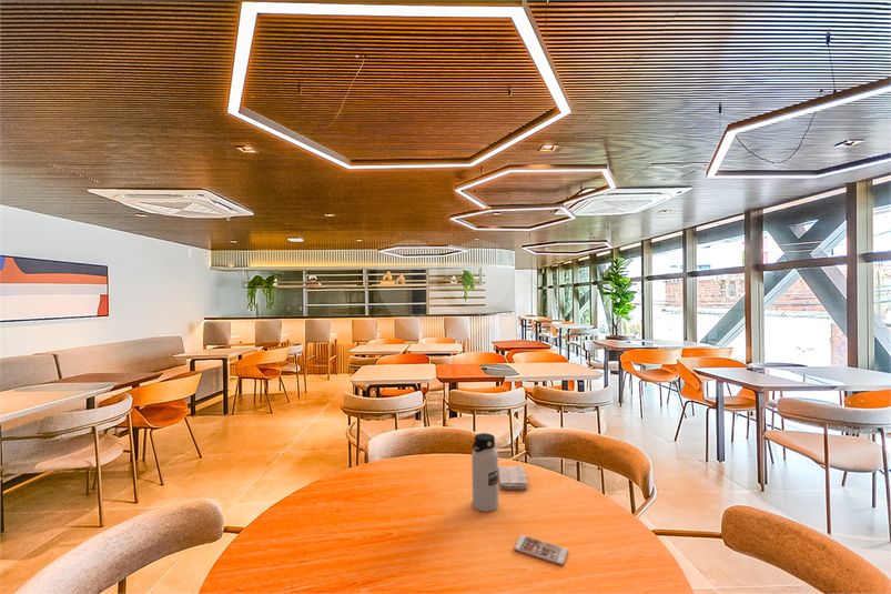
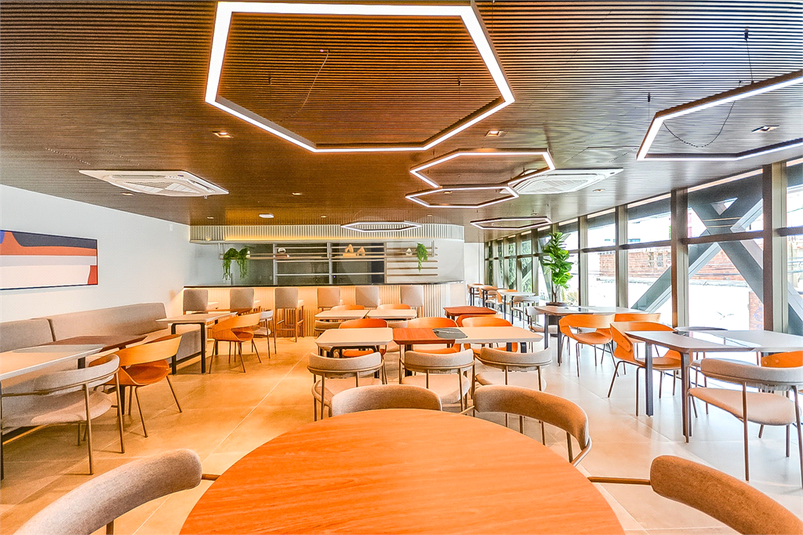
- washcloth [498,465,528,491]
- smartphone [514,534,569,566]
- water bottle [470,432,499,513]
